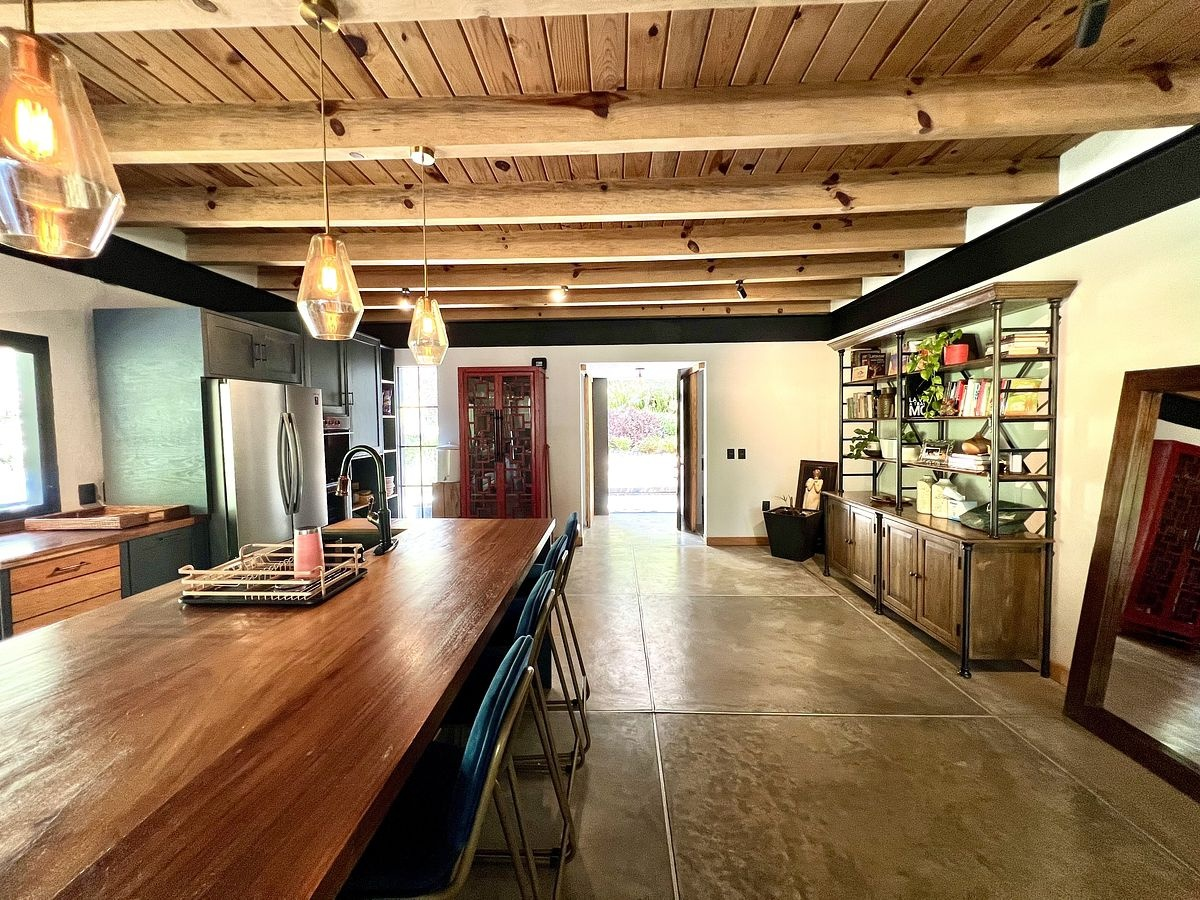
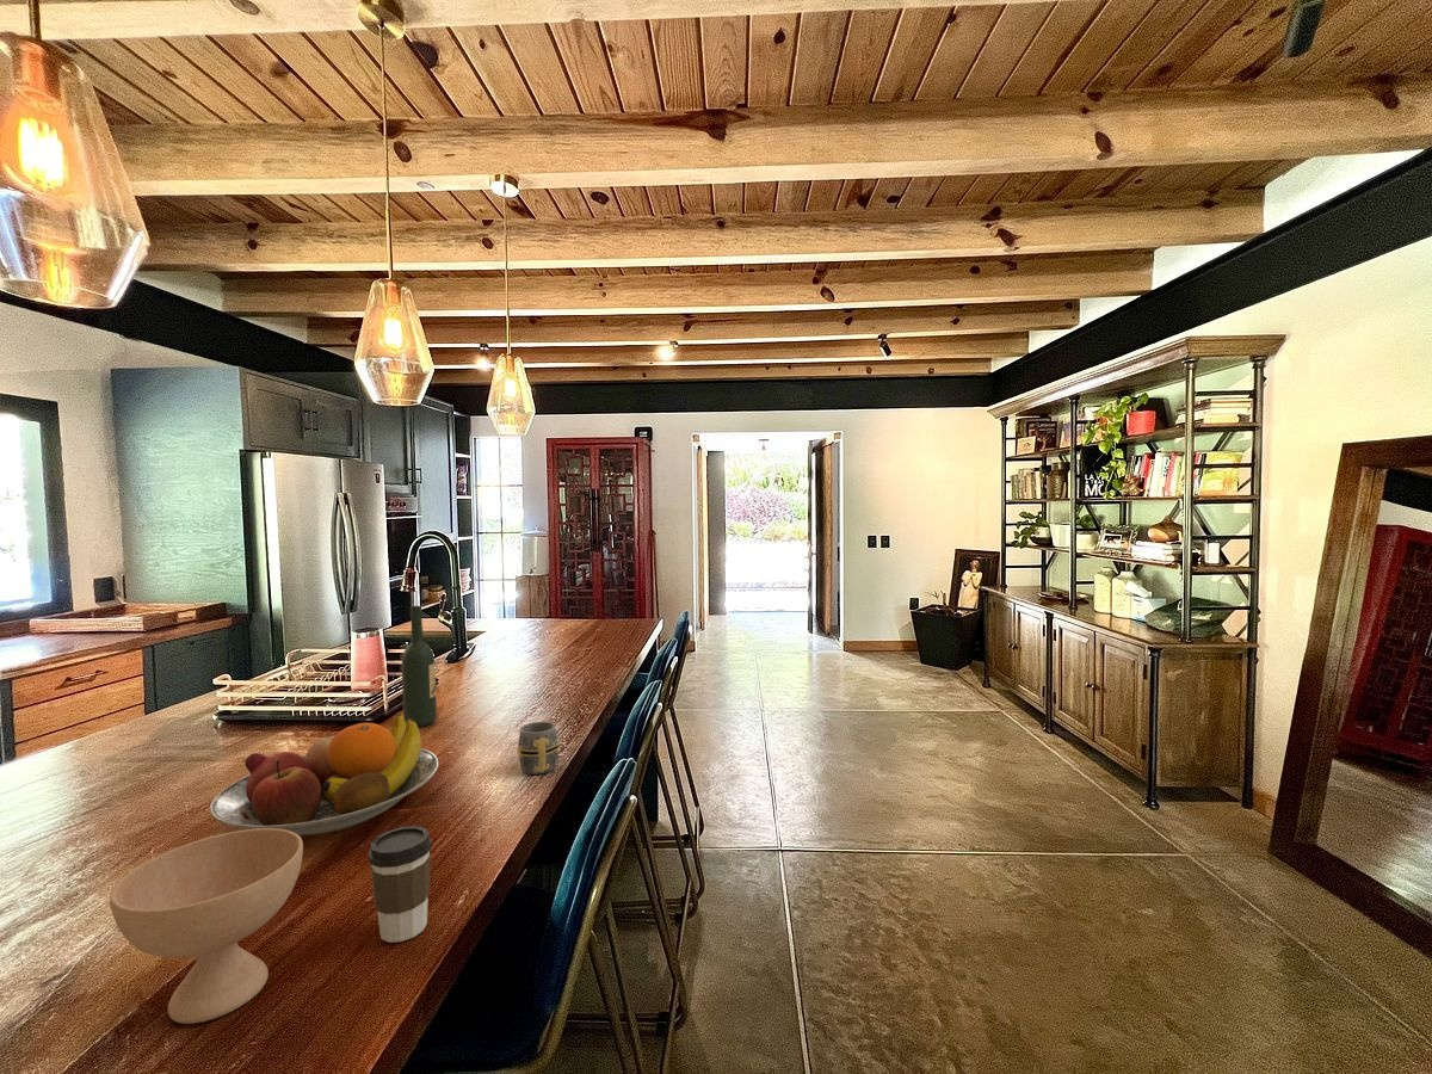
+ coffee cup [368,825,433,944]
+ fruit bowl [210,711,440,837]
+ mug [517,721,560,776]
+ wine bottle [401,605,438,728]
+ bowl [109,828,304,1025]
